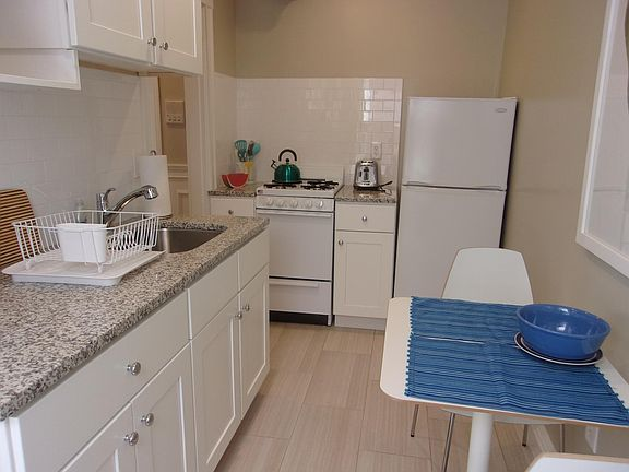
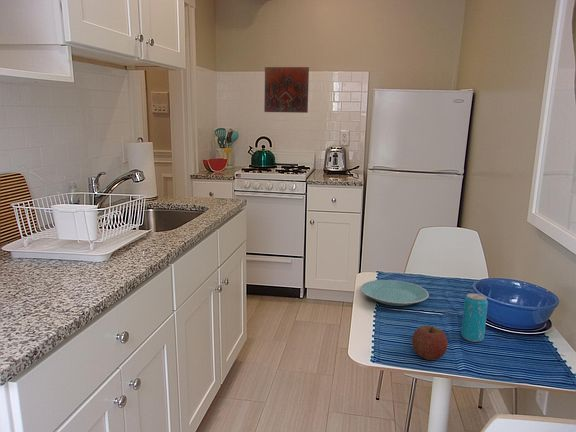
+ decorative tile [263,66,310,114]
+ plate [359,279,430,307]
+ beverage can [460,292,489,343]
+ apple [411,325,449,361]
